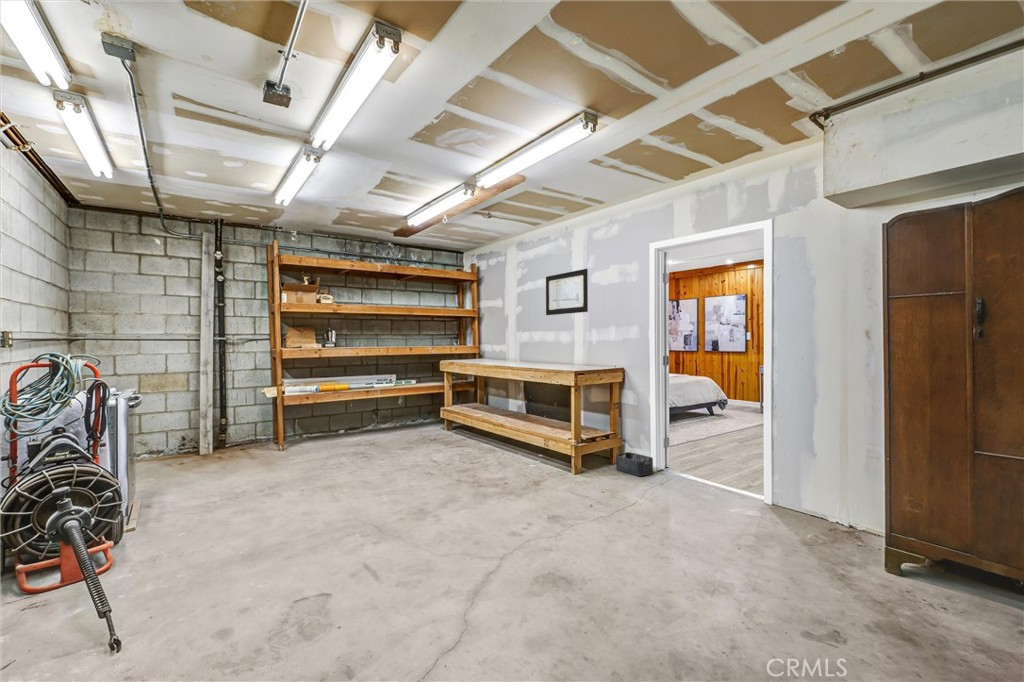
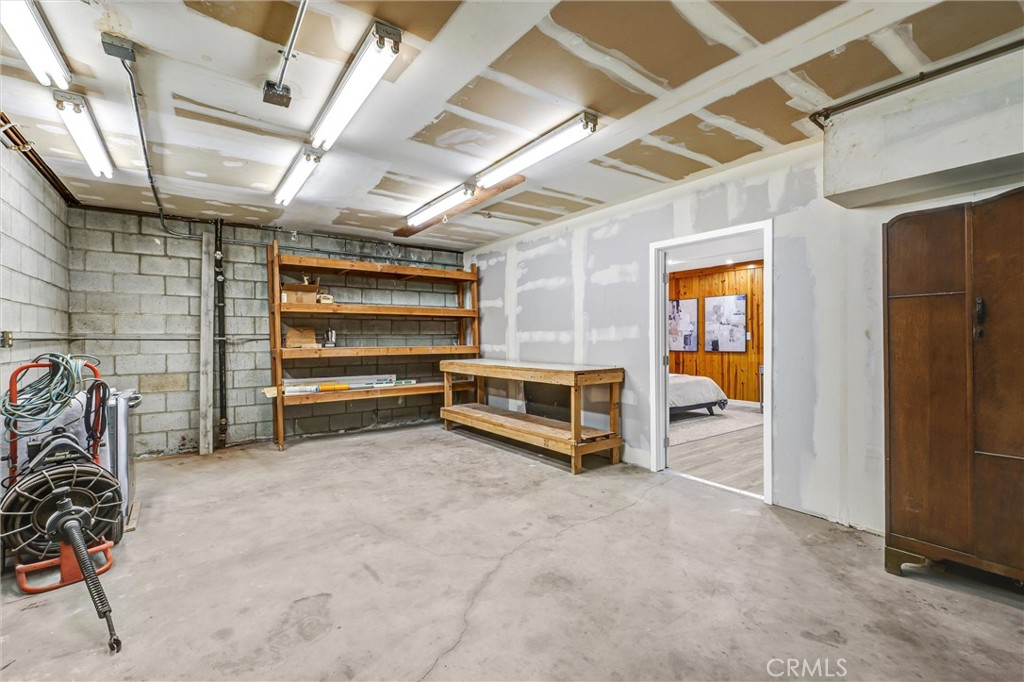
- wall art [545,268,589,316]
- storage bin [615,451,654,477]
